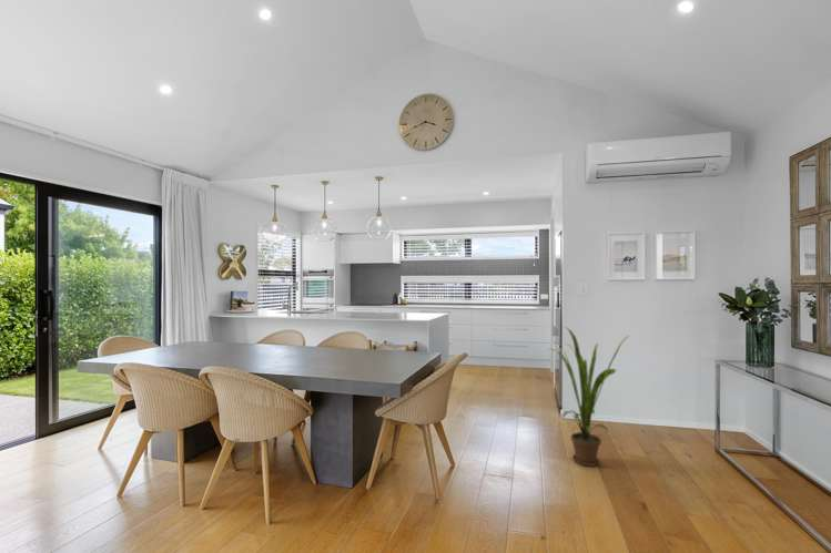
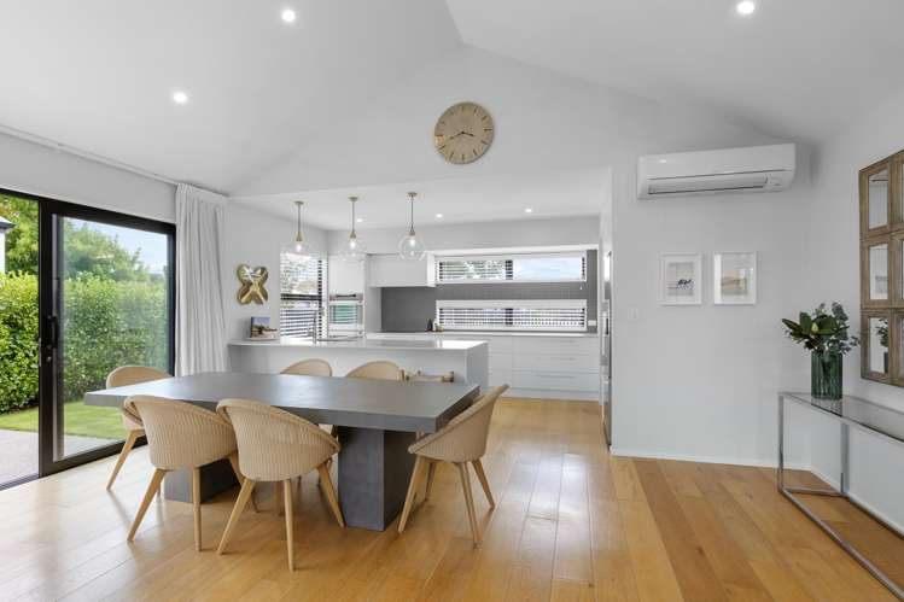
- house plant [549,325,630,468]
